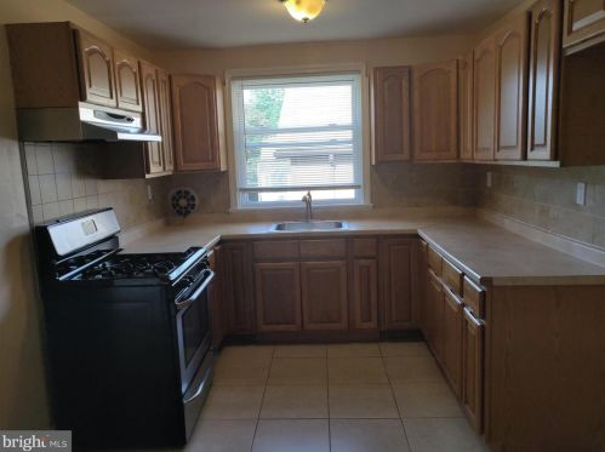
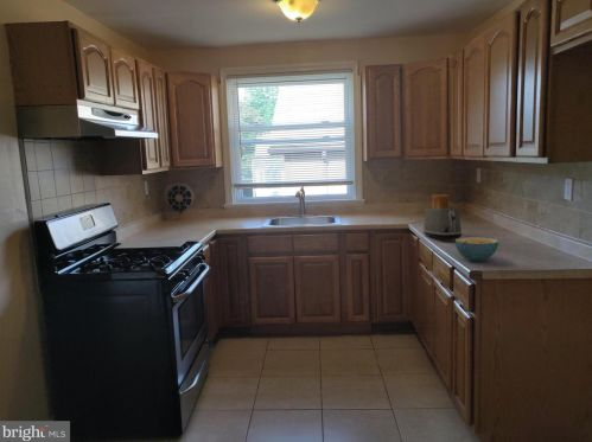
+ cereal bowl [454,236,499,262]
+ toaster [422,193,463,241]
